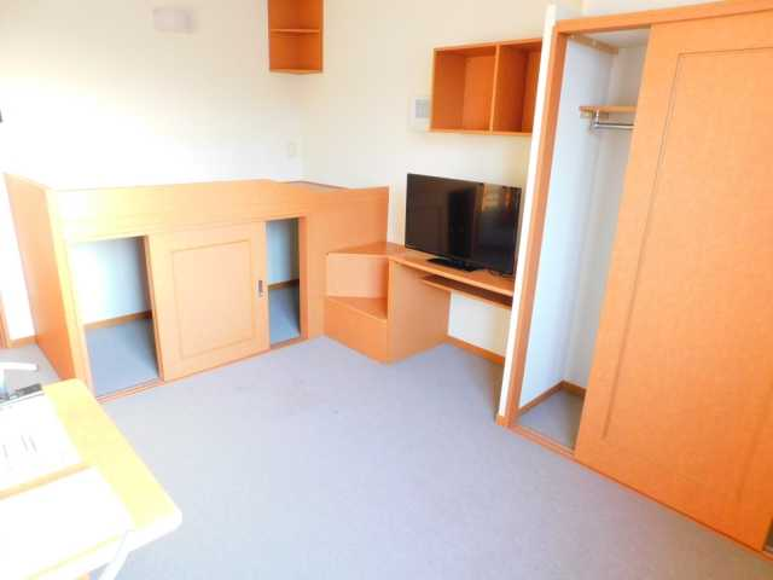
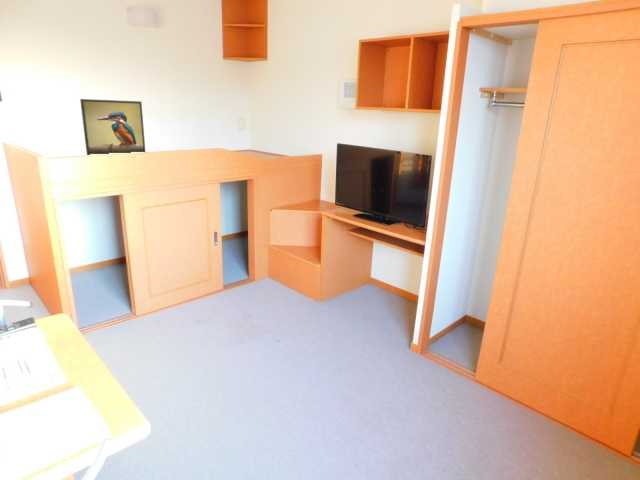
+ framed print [79,98,146,156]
